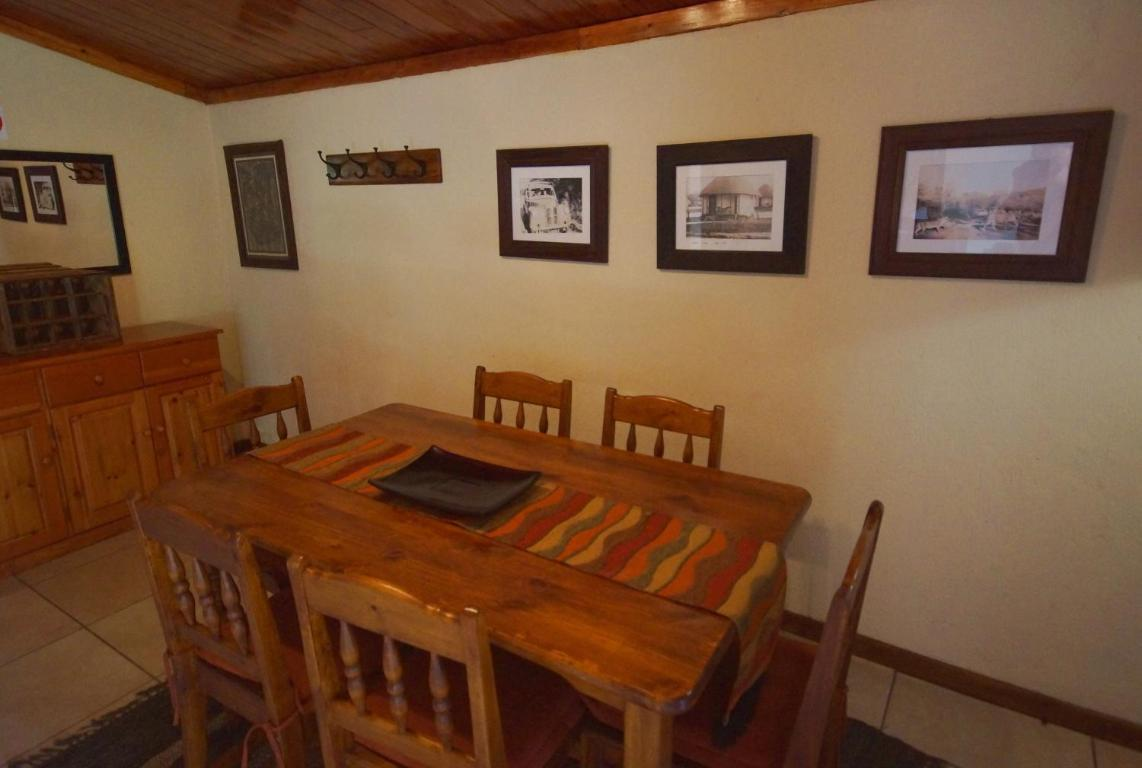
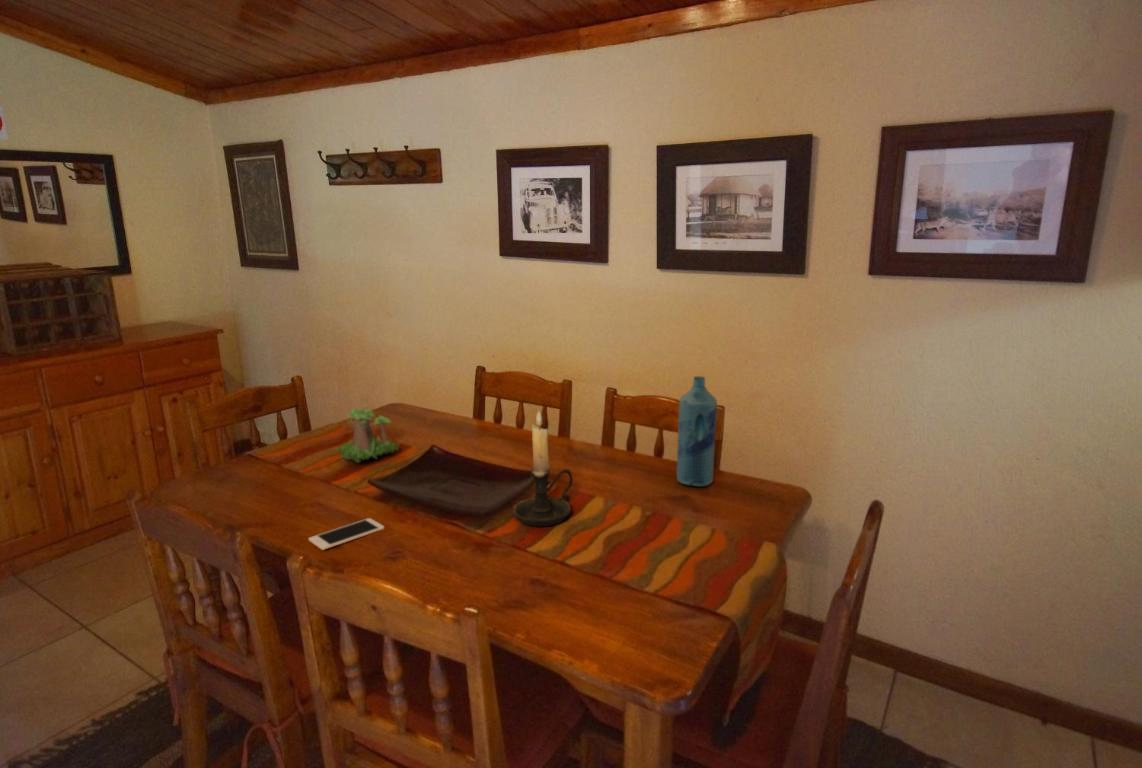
+ candle holder [512,409,574,527]
+ cell phone [308,517,385,551]
+ bottle [676,375,718,488]
+ plant [333,391,400,463]
